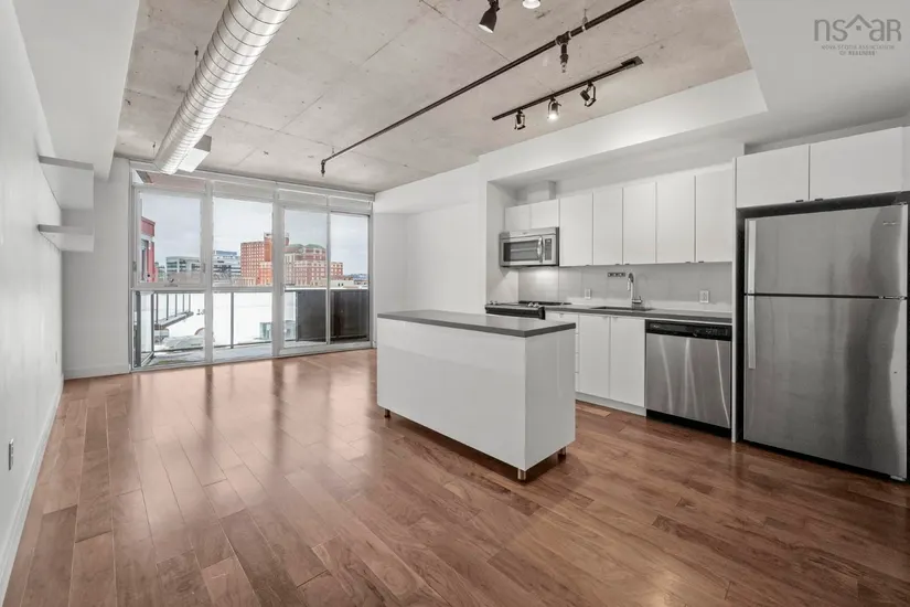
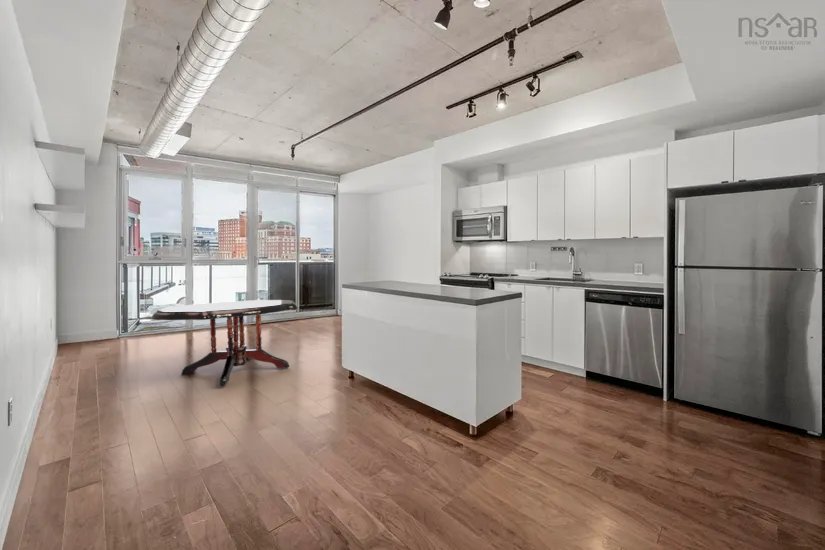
+ dining table [150,299,299,387]
